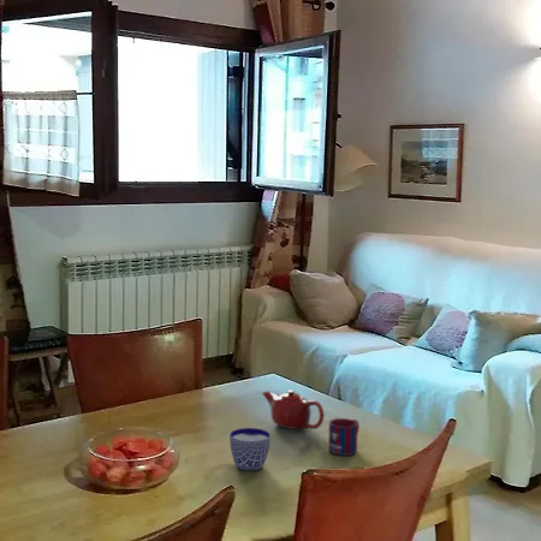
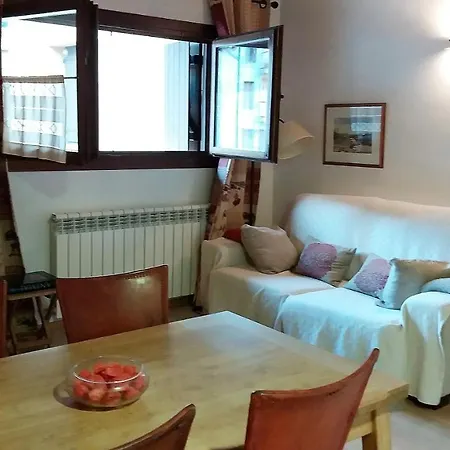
- mug [327,417,361,457]
- cup [228,427,272,471]
- teapot [261,388,326,430]
